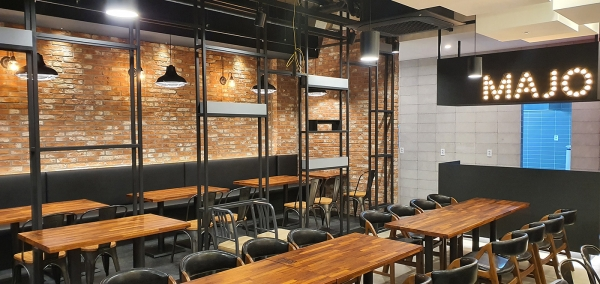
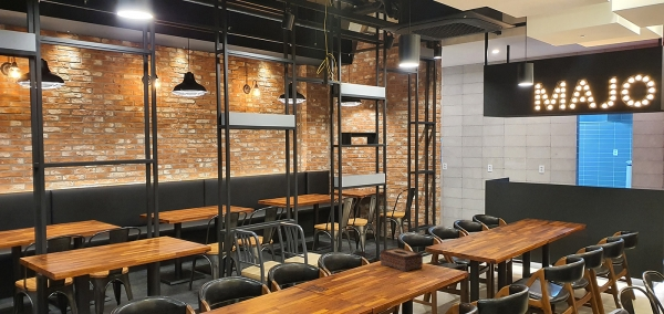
+ tissue box [380,247,424,273]
